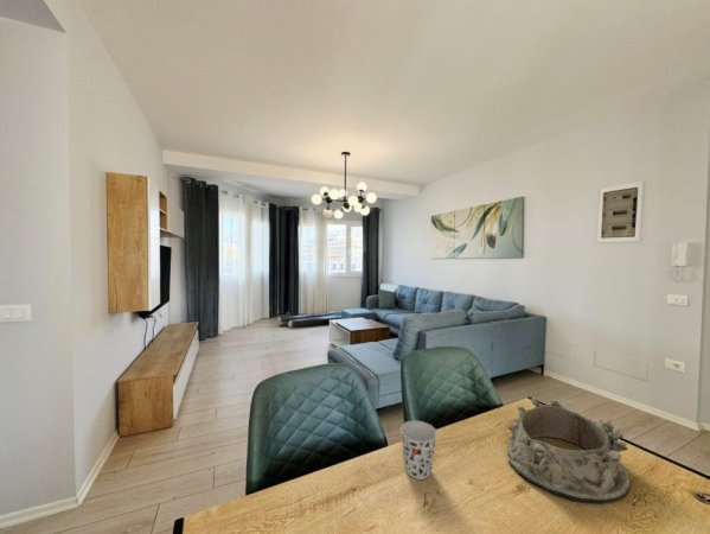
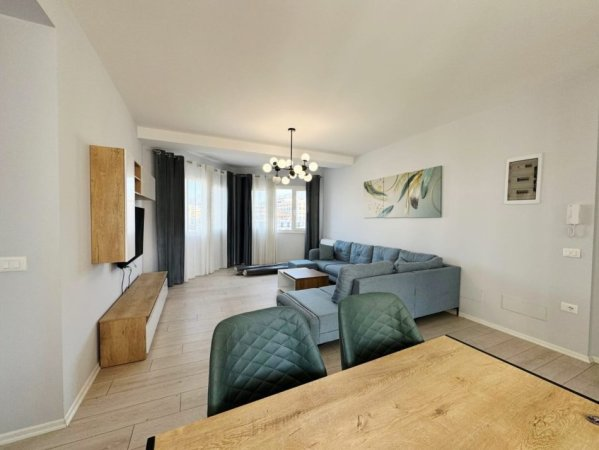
- cup [399,420,439,481]
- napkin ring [506,396,632,504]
